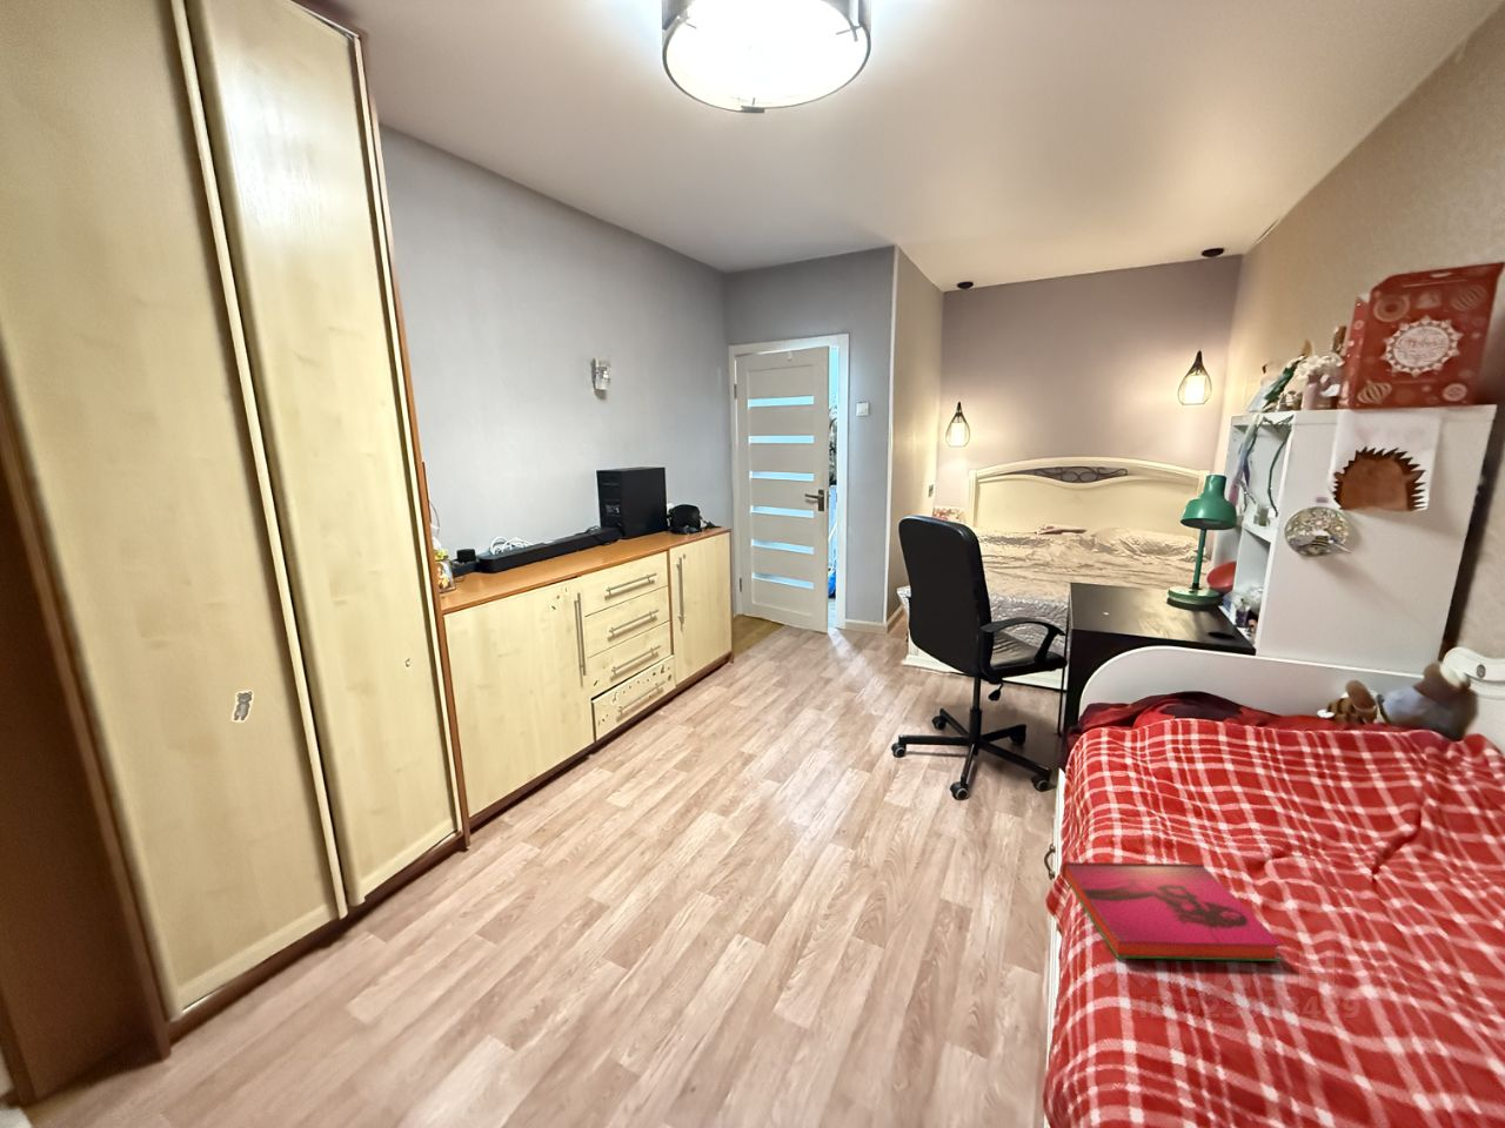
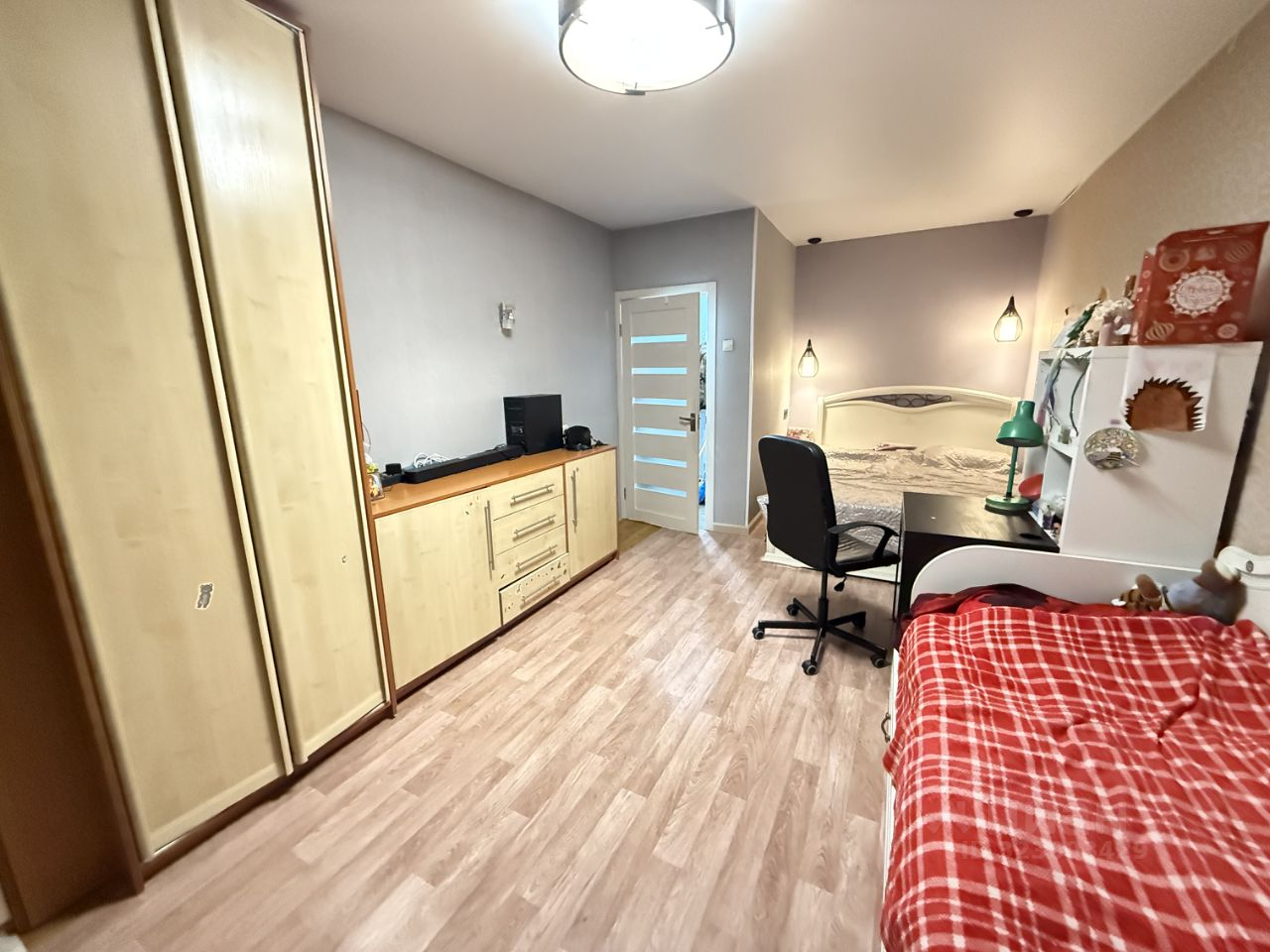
- hardback book [1062,861,1283,962]
